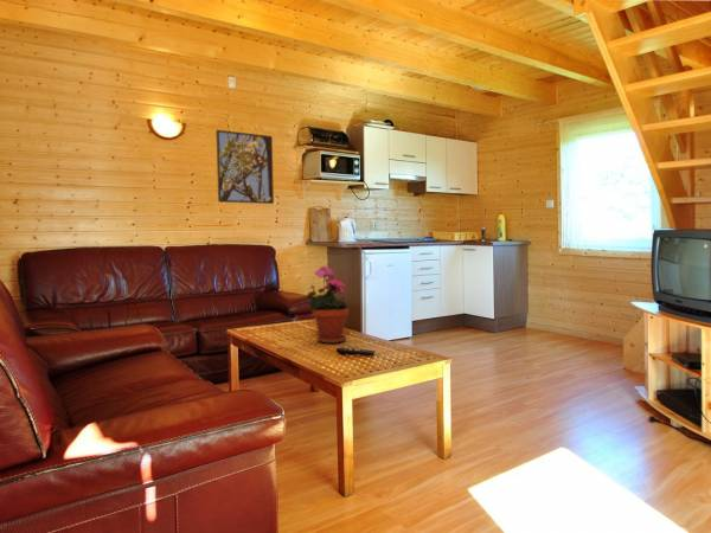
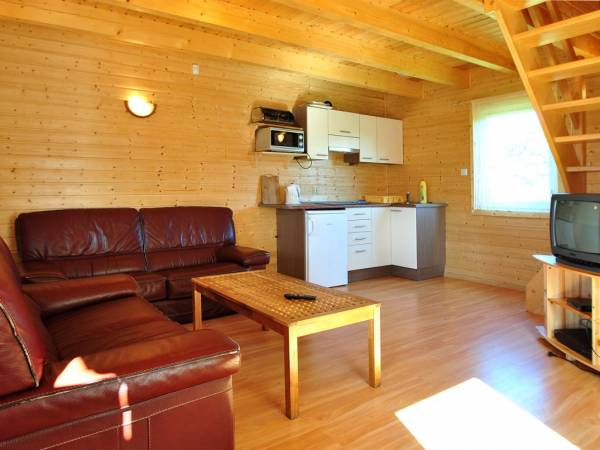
- potted plant [305,264,350,345]
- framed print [216,129,275,205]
